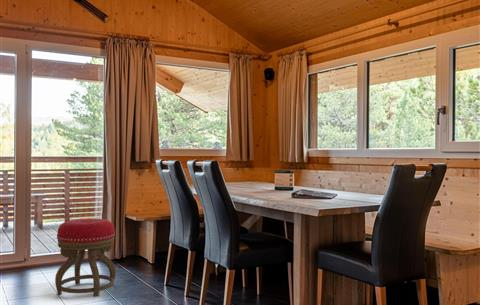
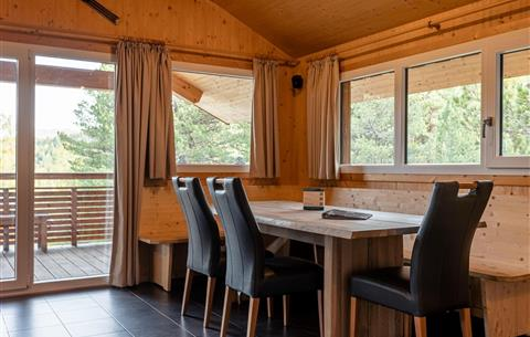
- stool [54,217,117,297]
